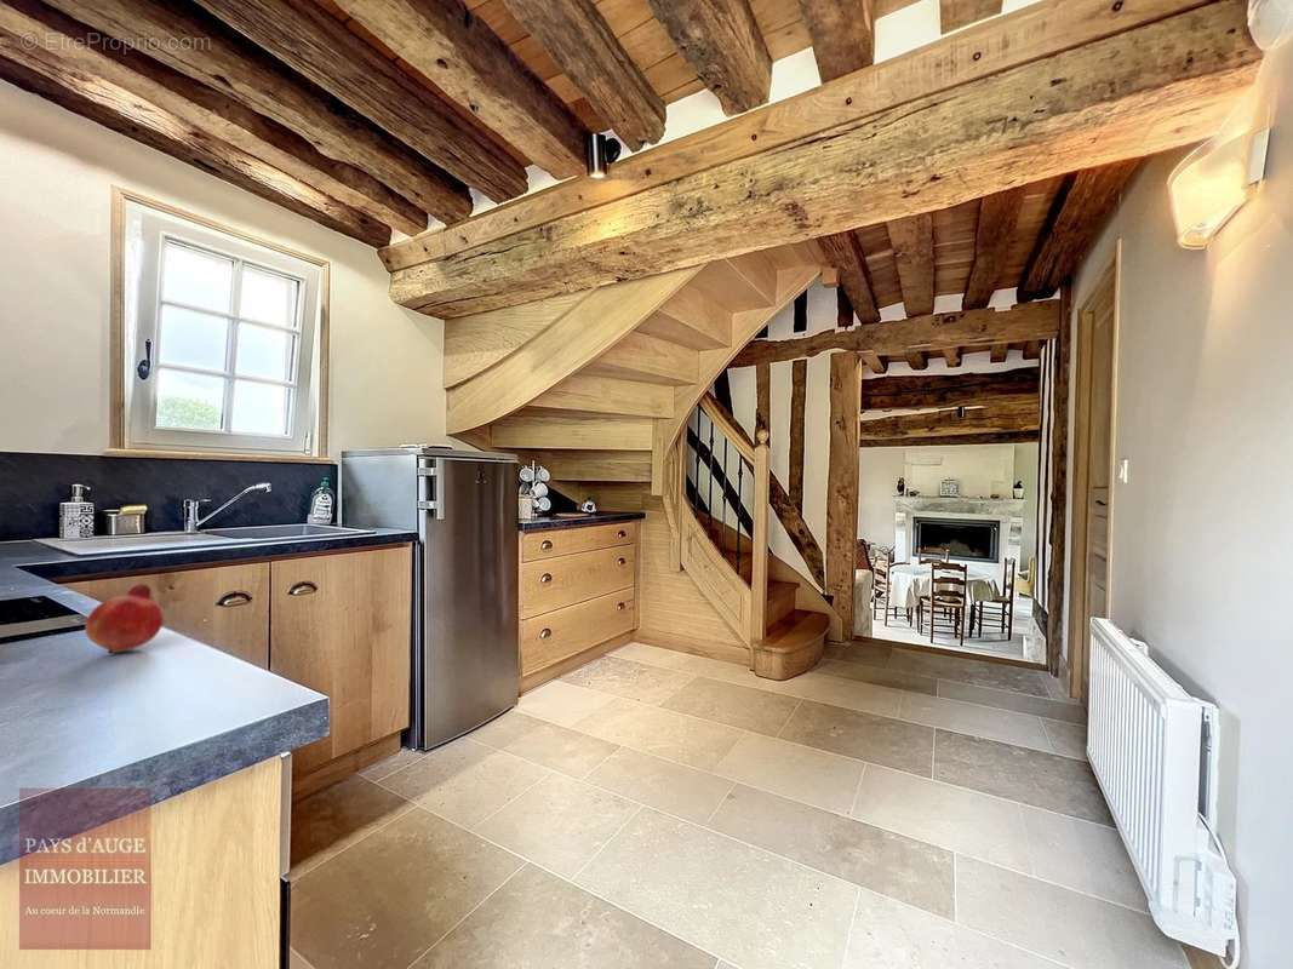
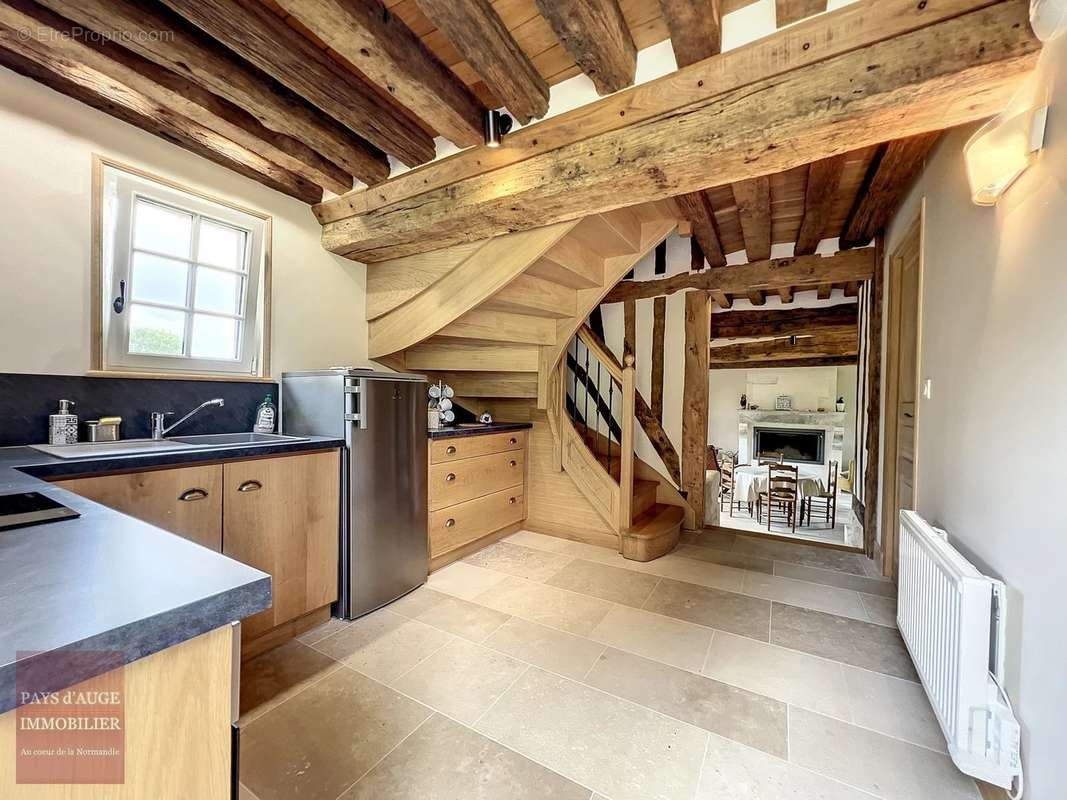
- fruit [84,583,165,655]
